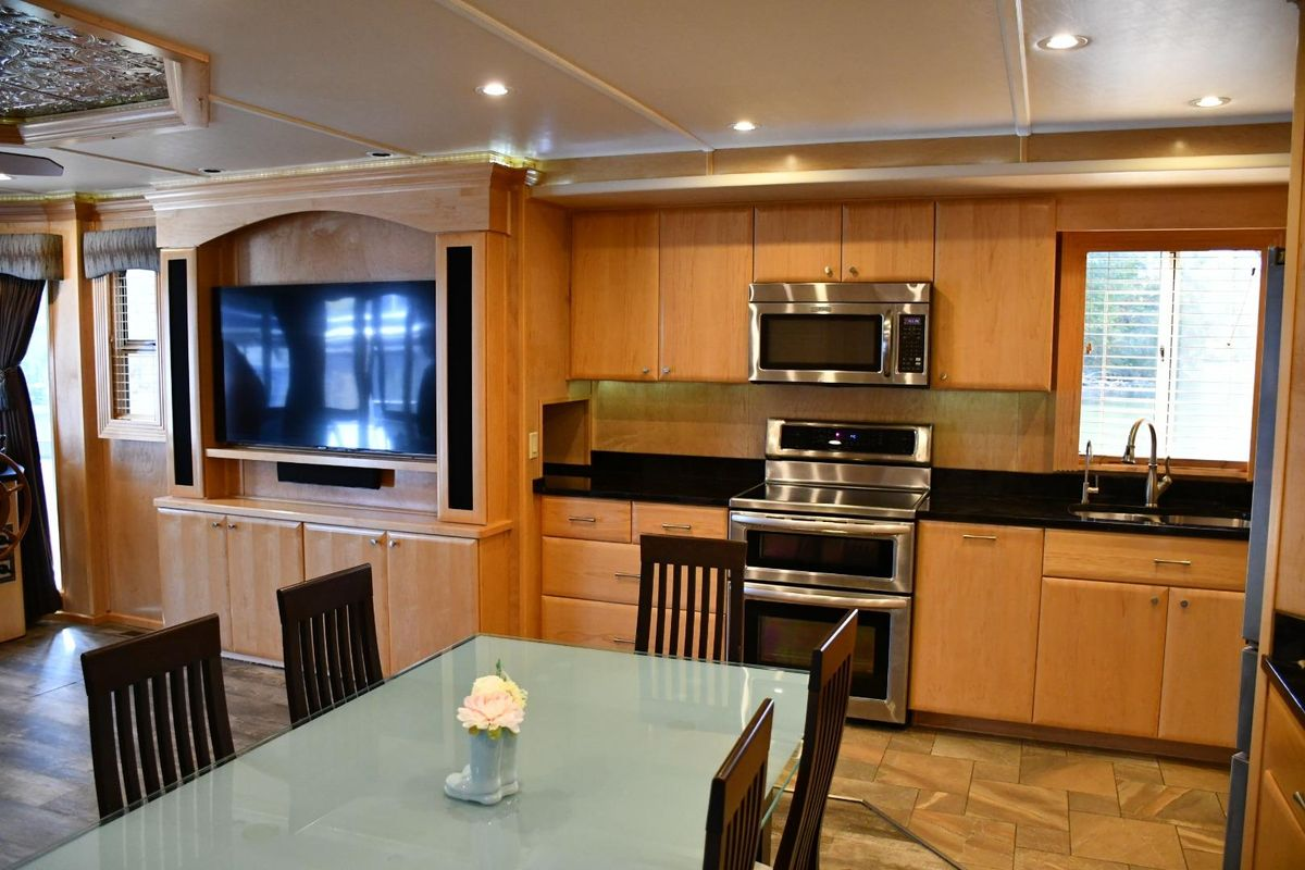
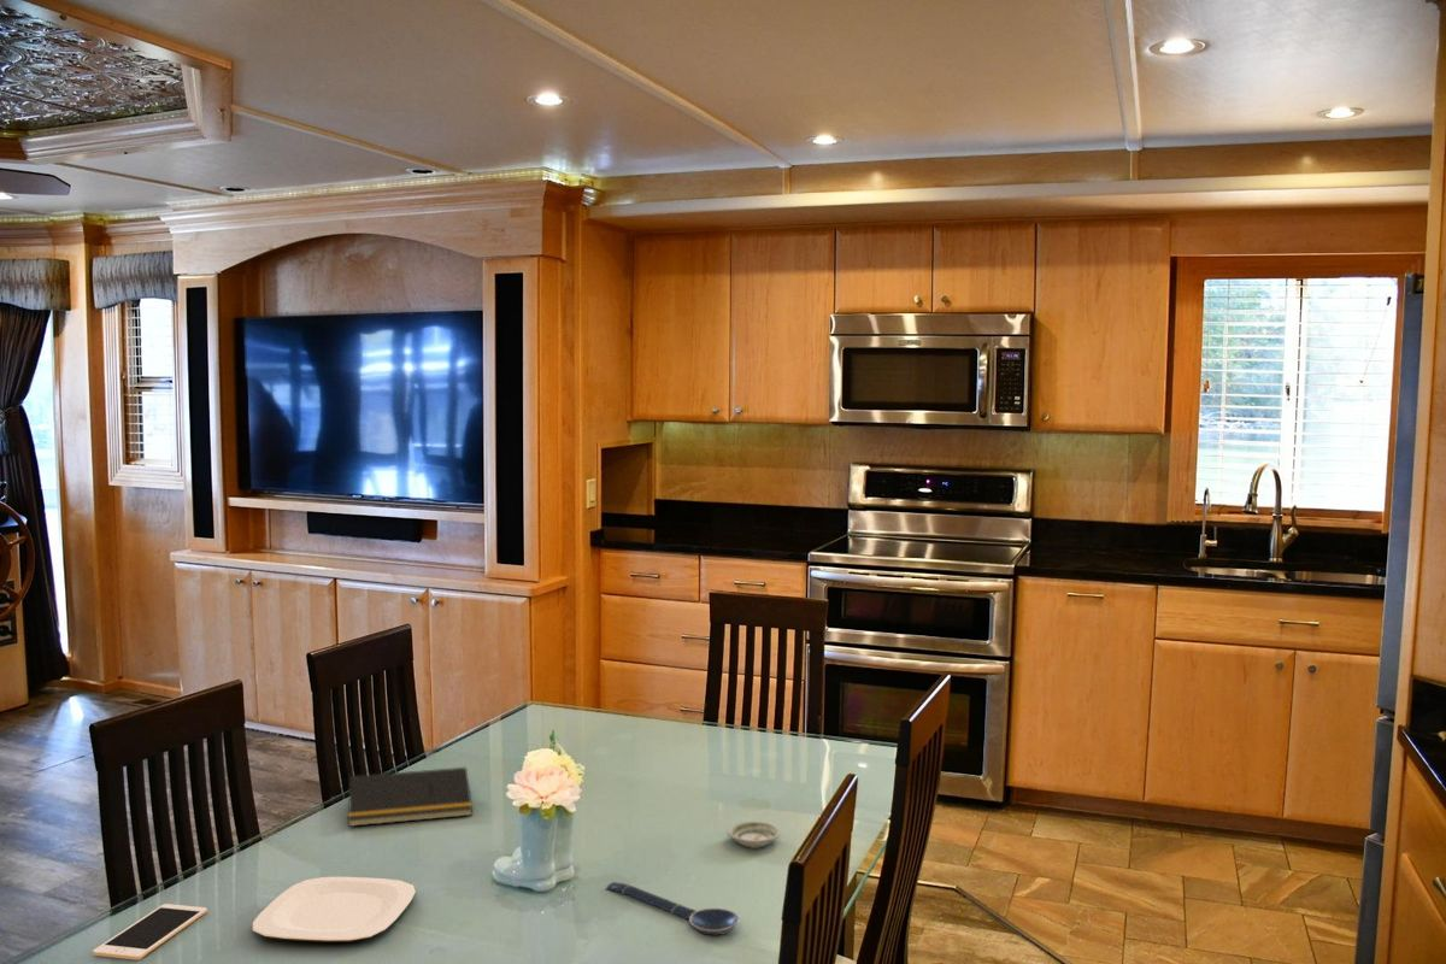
+ saucer [727,821,781,850]
+ plate [252,876,417,944]
+ spoon [605,880,741,935]
+ notepad [346,766,474,828]
+ cell phone [92,903,208,960]
